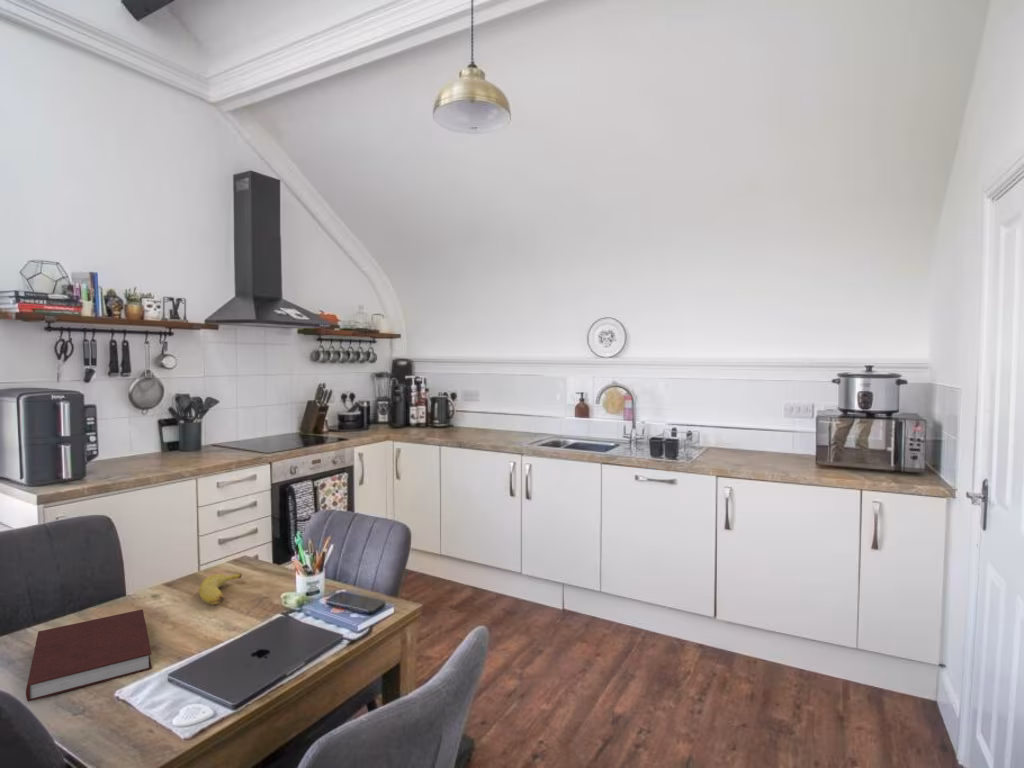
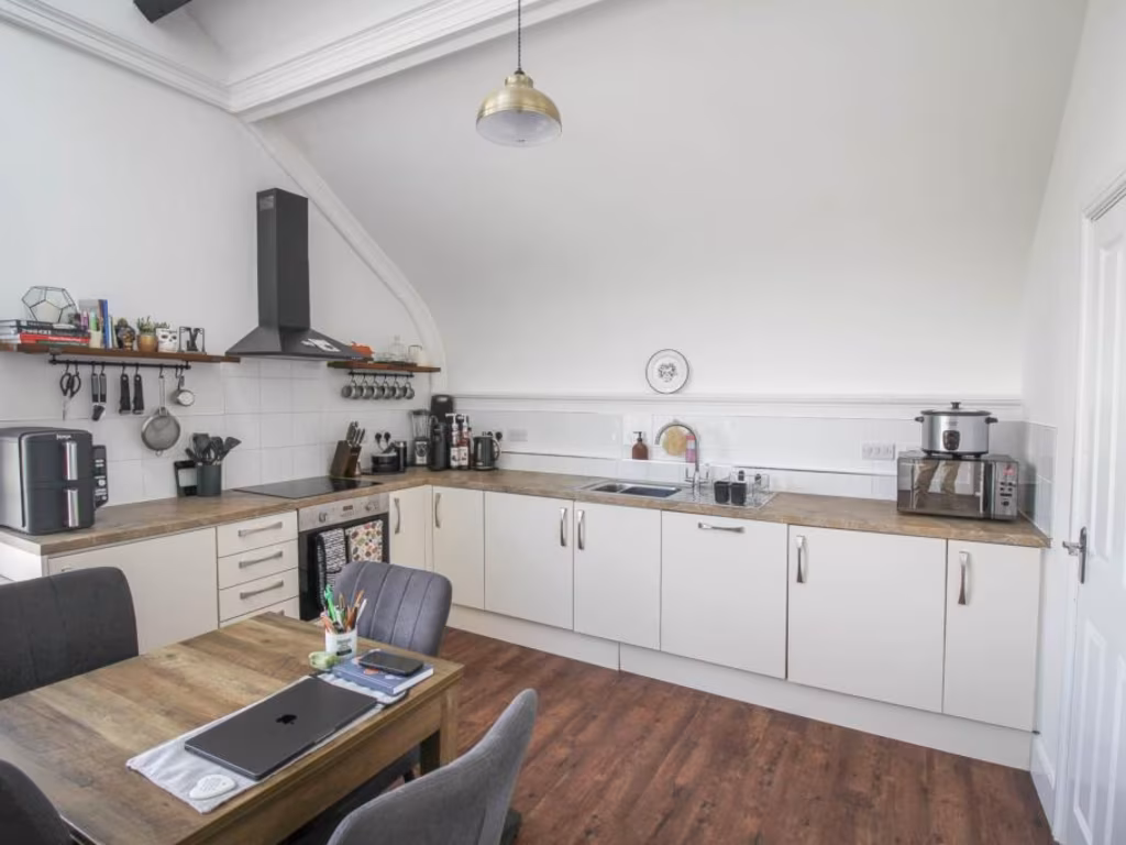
- banana [198,572,243,606]
- notebook [25,608,153,703]
